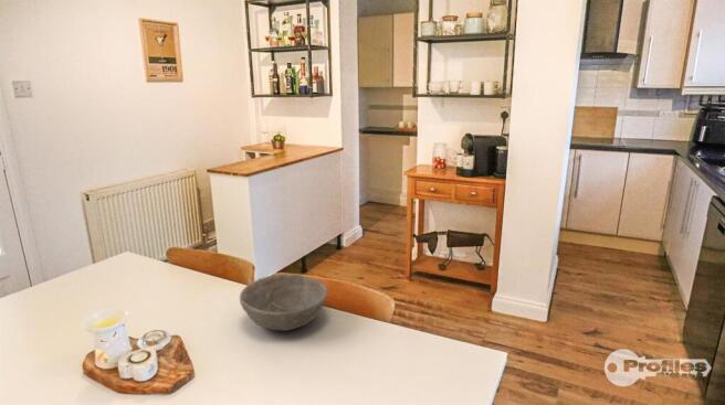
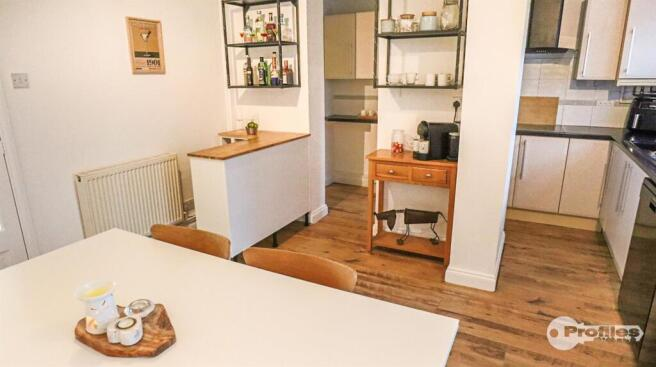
- bowl [239,273,328,332]
